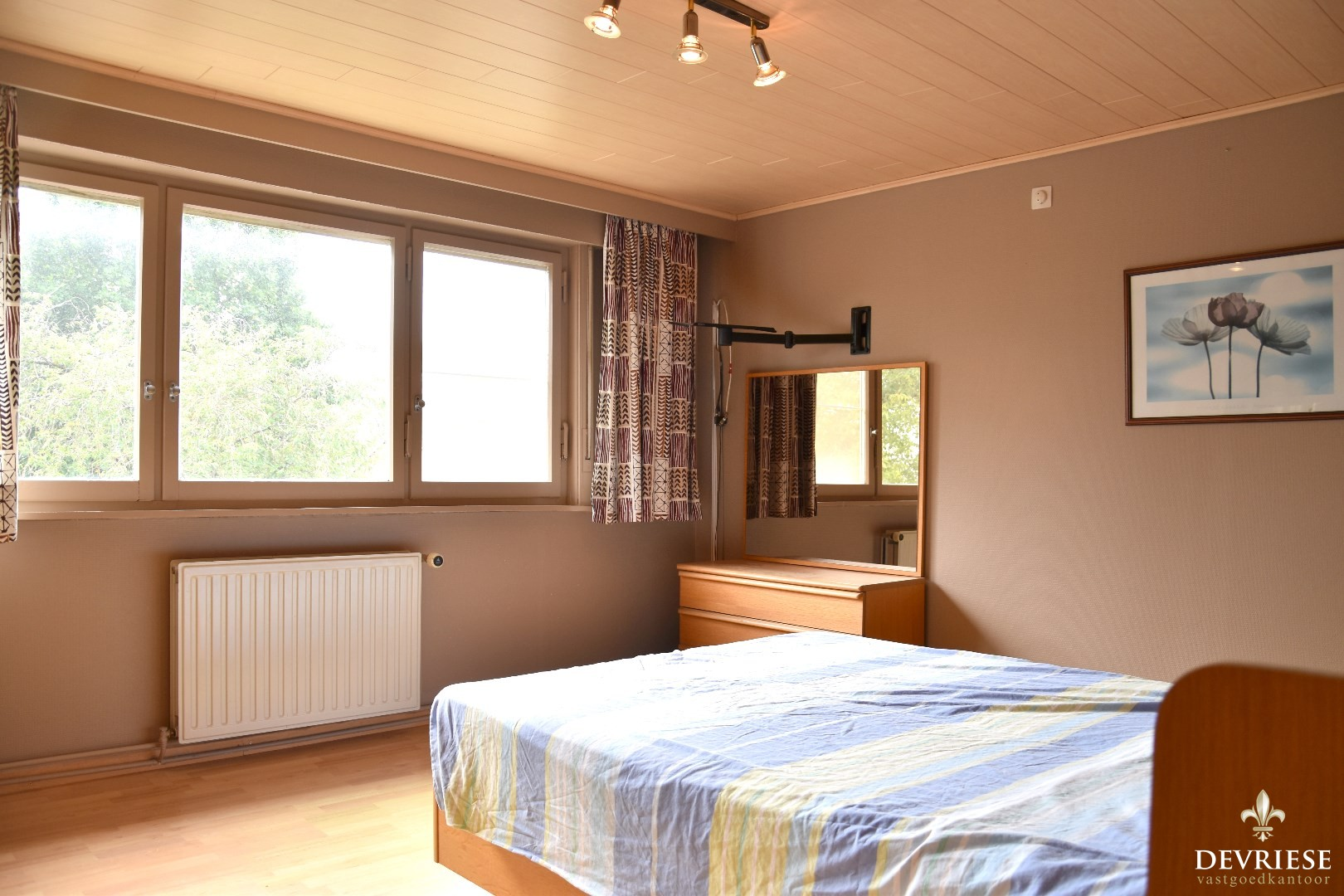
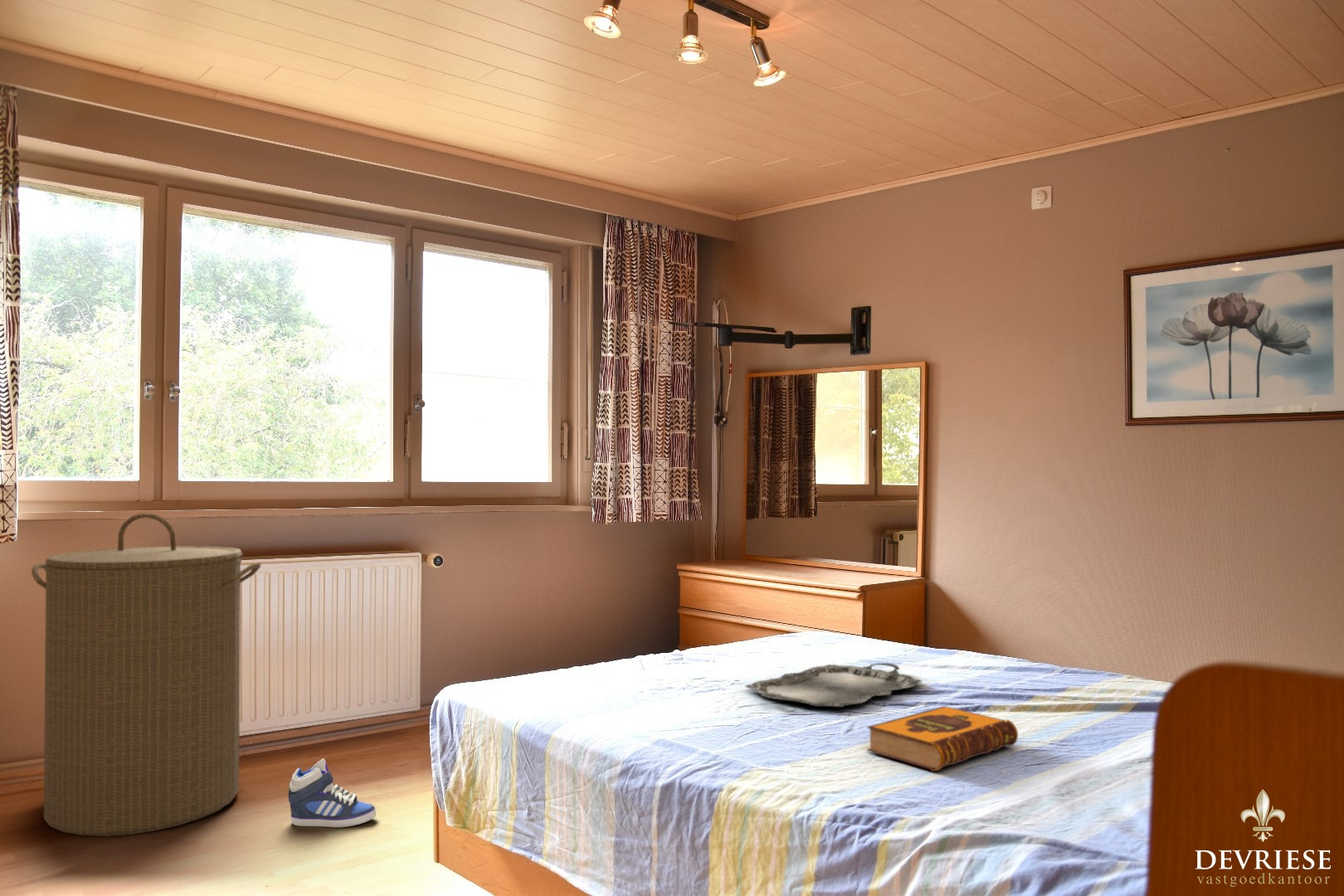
+ laundry hamper [31,512,261,837]
+ sneaker [288,757,377,828]
+ serving tray [744,662,923,708]
+ hardback book [866,705,1019,772]
